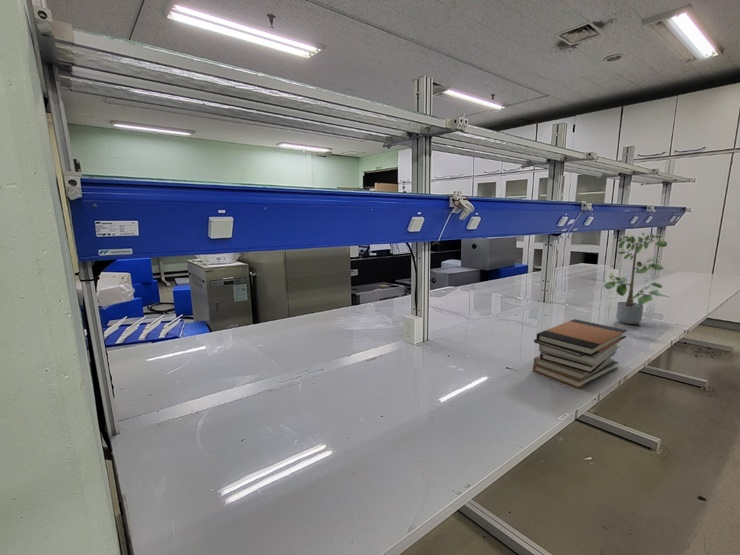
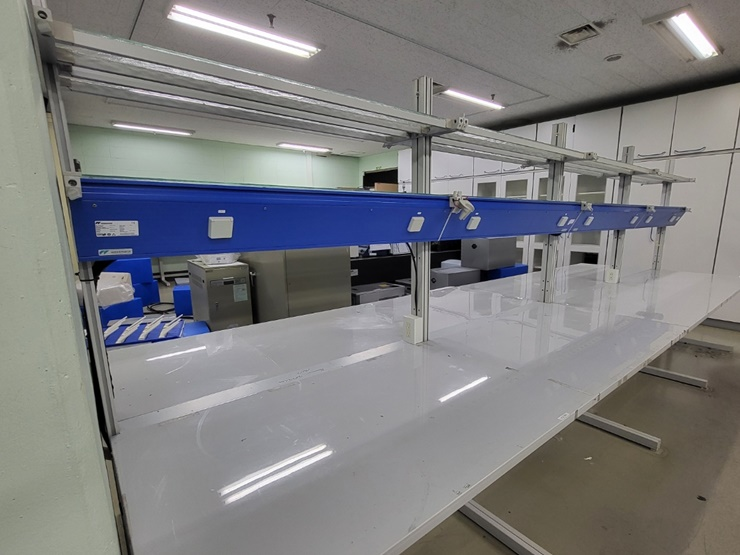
- book stack [532,318,628,389]
- potted plant [603,232,672,325]
